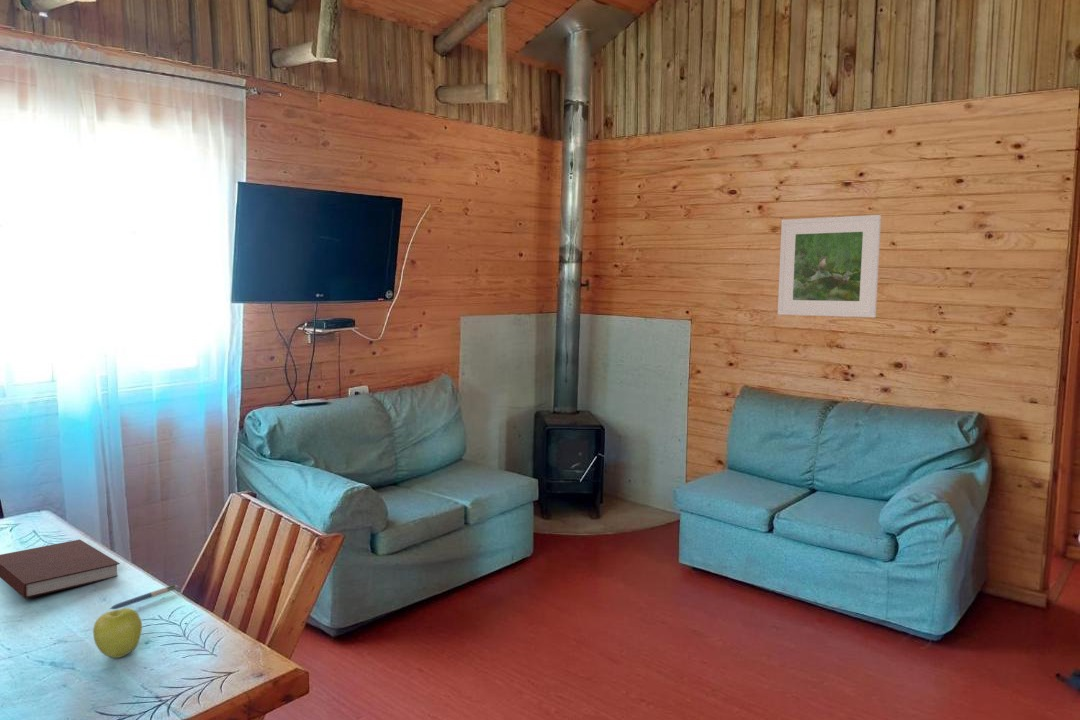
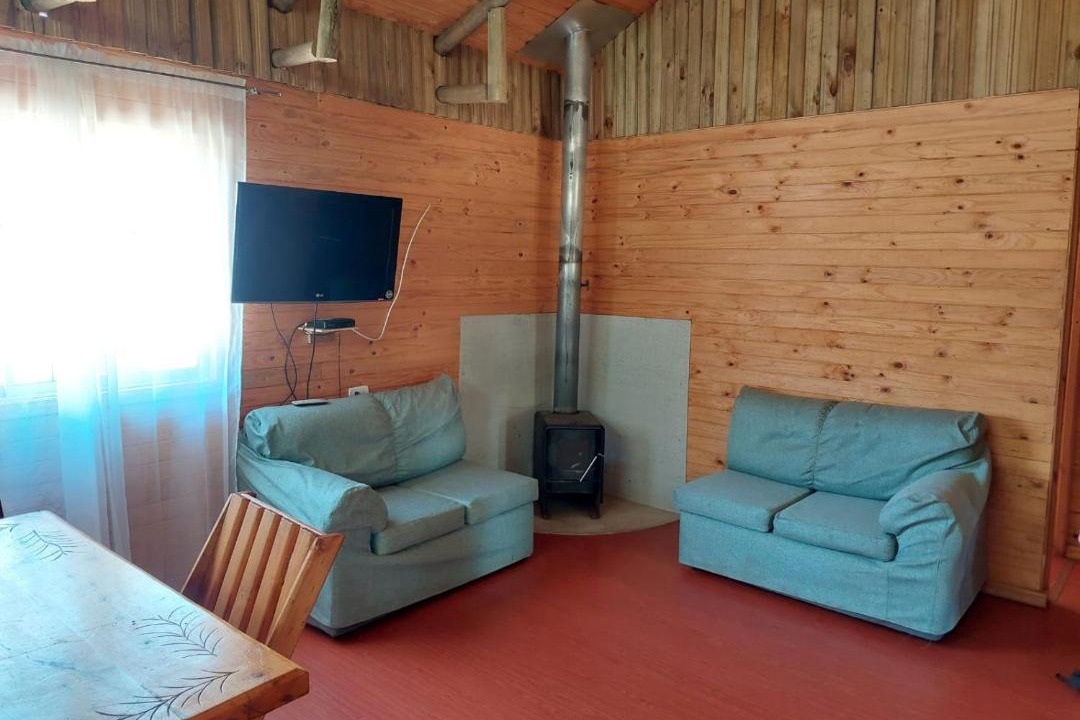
- notebook [0,538,121,599]
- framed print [777,214,882,318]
- apple [92,607,143,659]
- pen [109,584,179,610]
